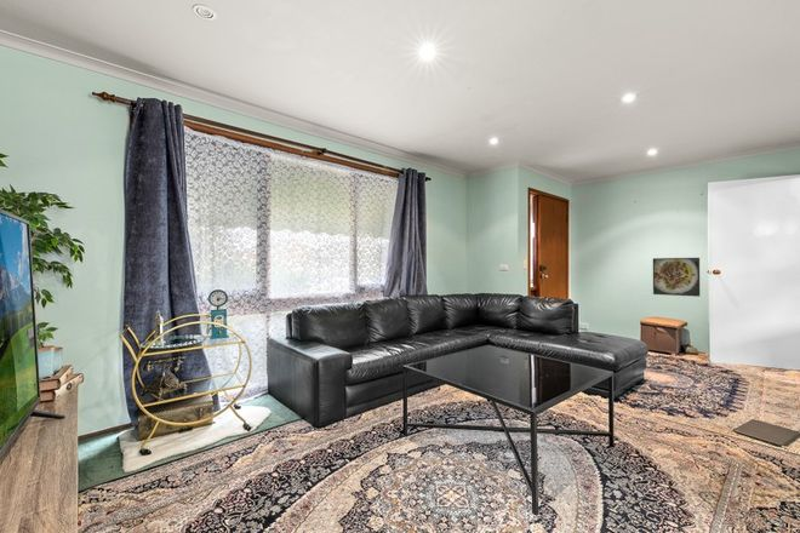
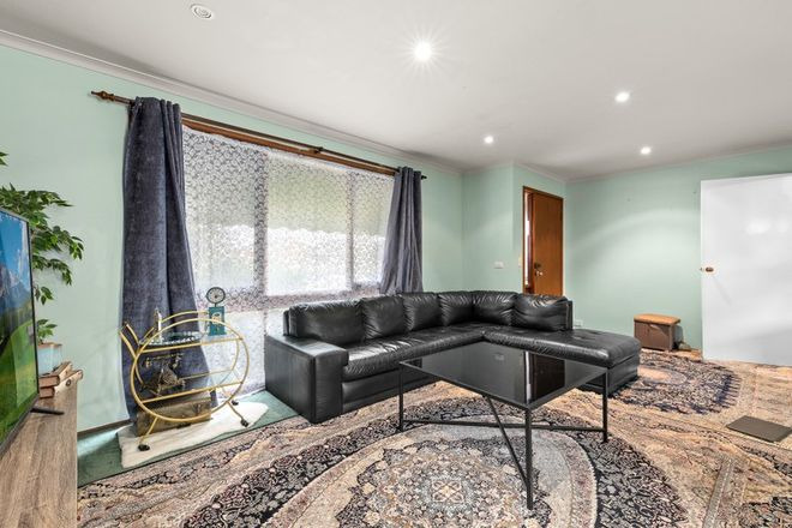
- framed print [652,257,701,298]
